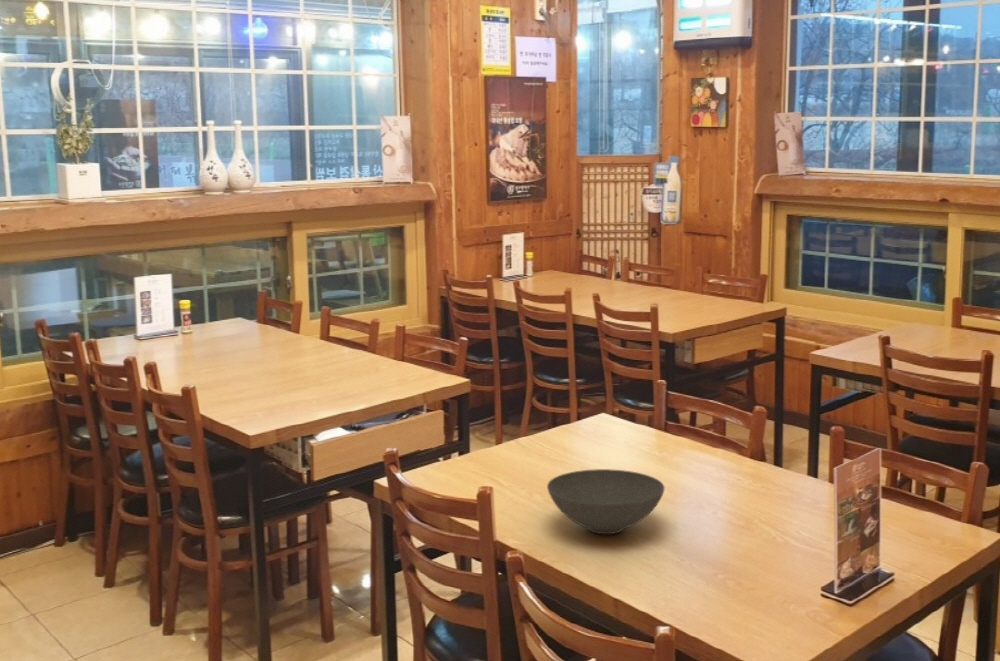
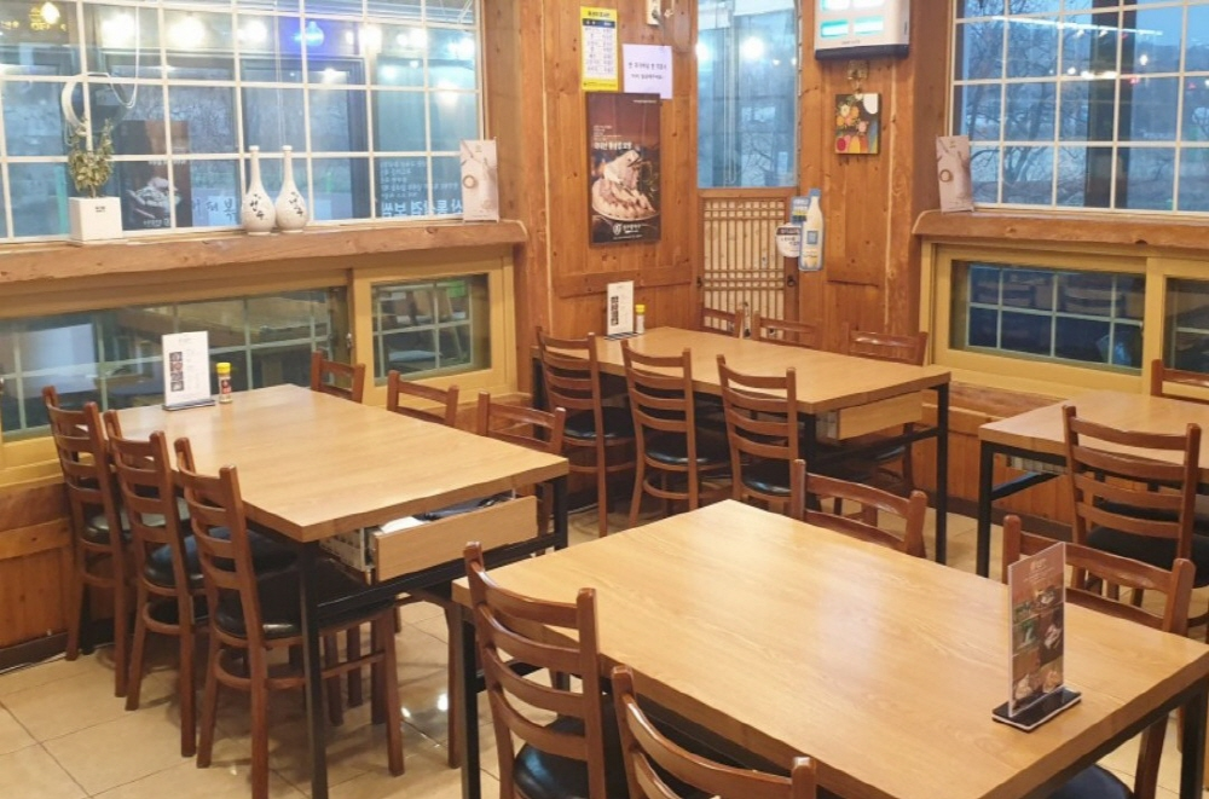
- bowl [546,468,666,535]
